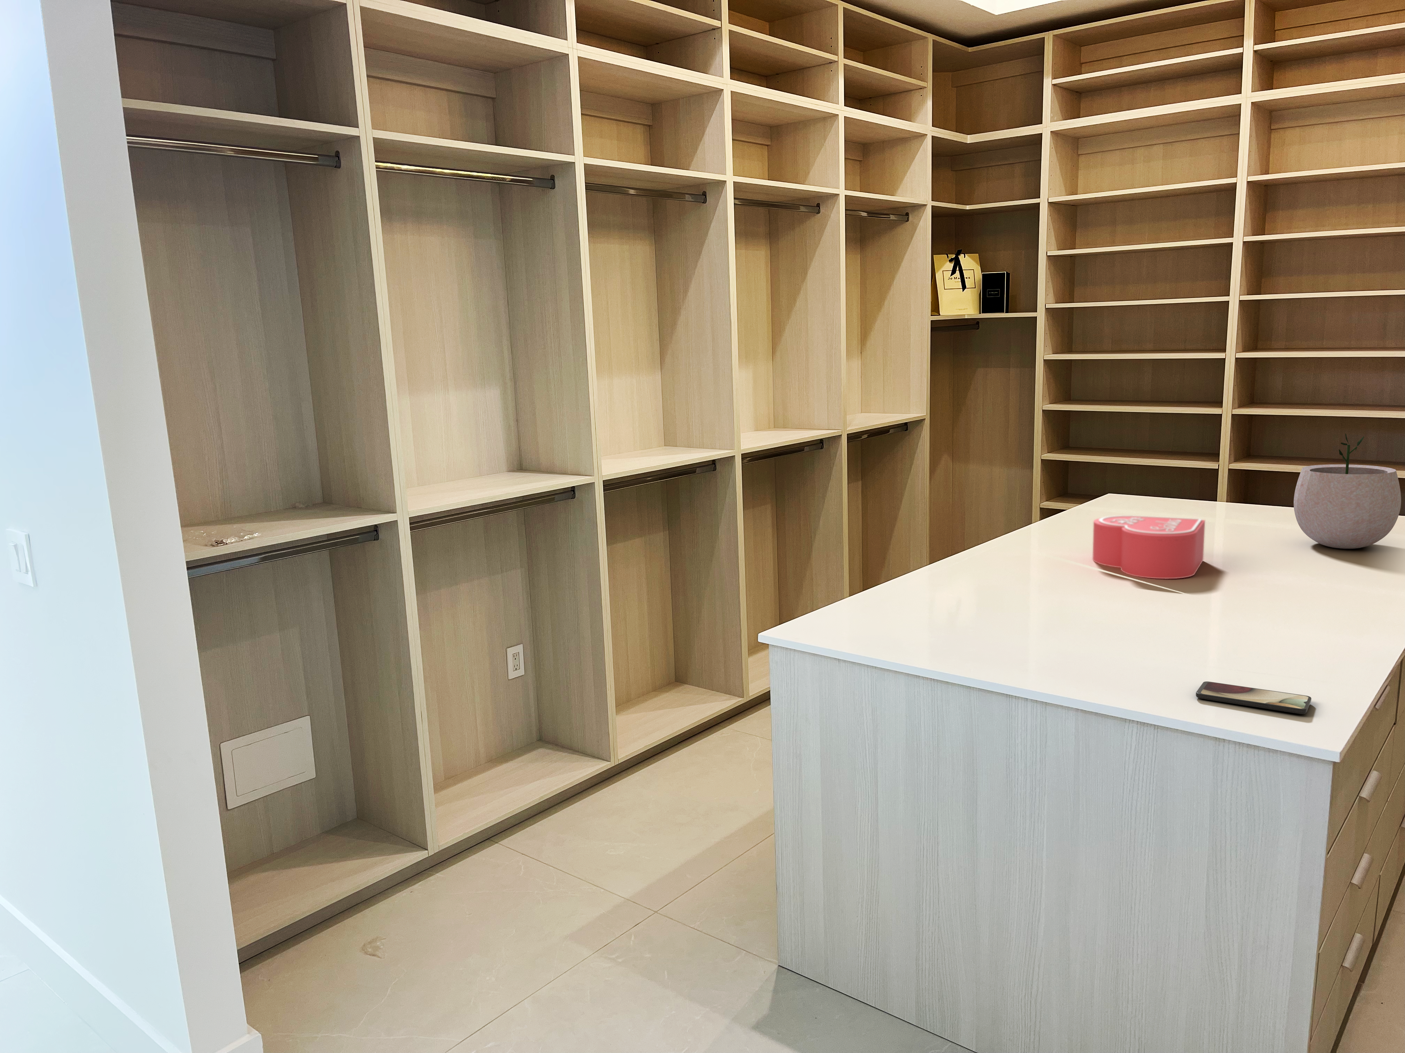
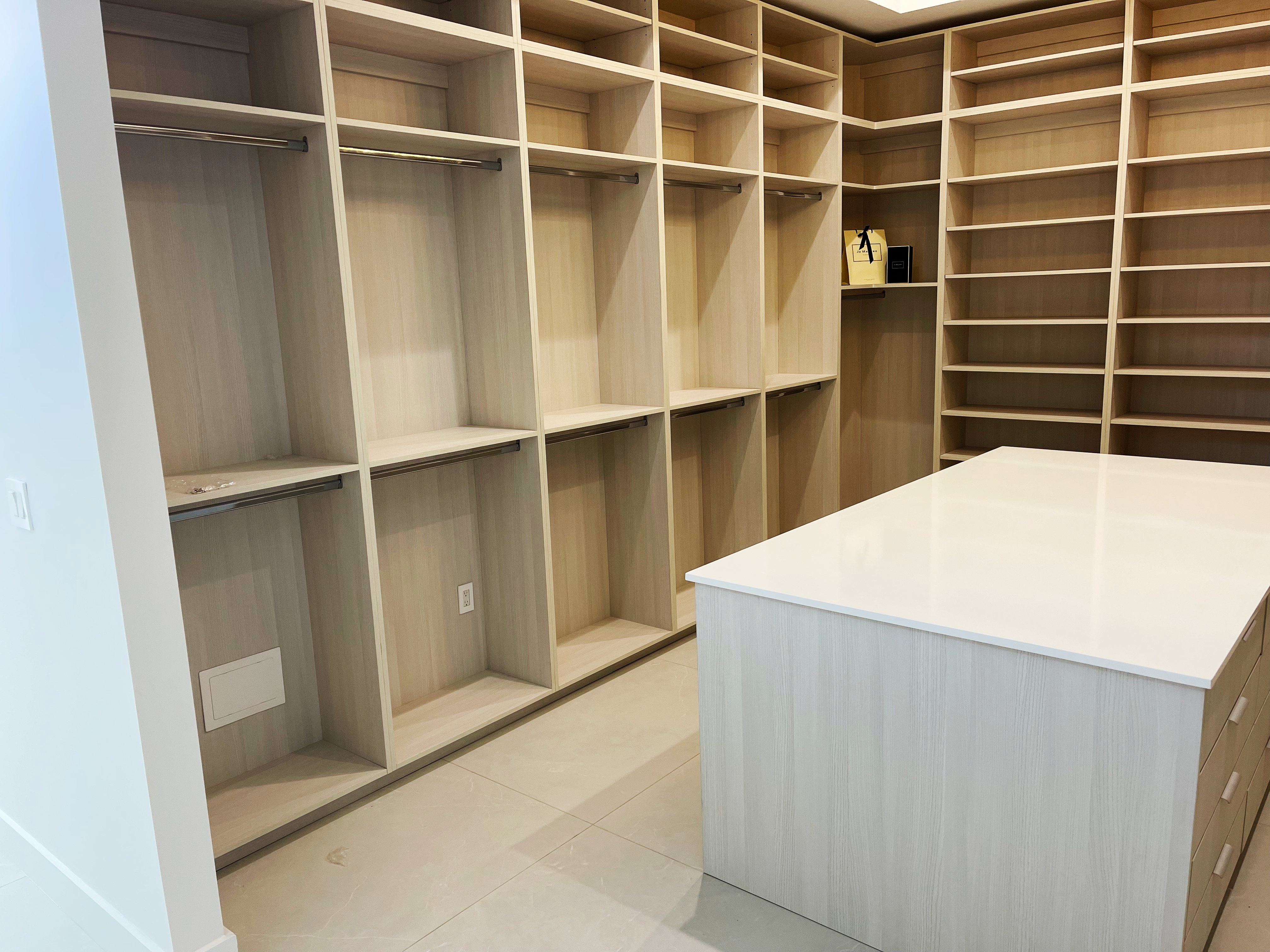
- smartphone [1196,681,1312,715]
- jewelry box [1092,515,1206,580]
- plant pot [1293,434,1402,549]
